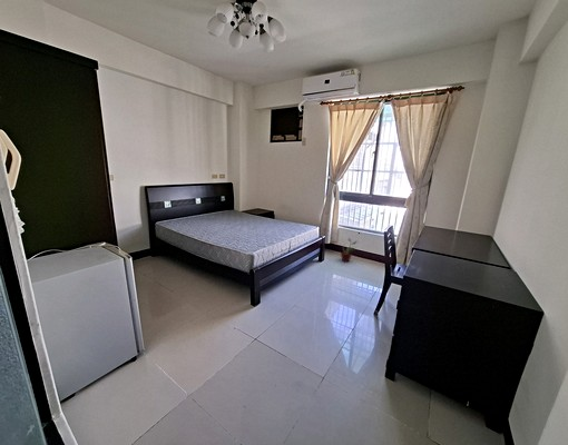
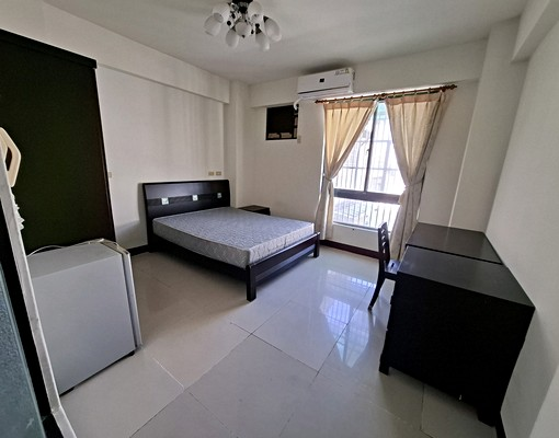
- potted plant [339,237,360,264]
